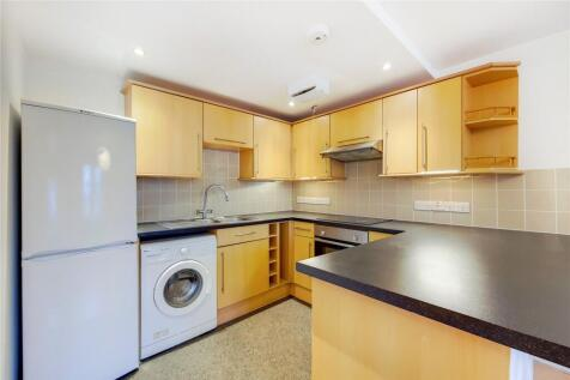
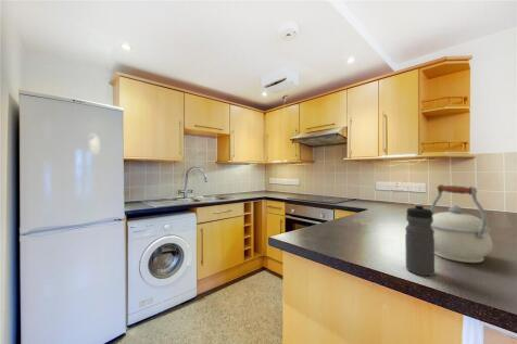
+ kettle [430,183,494,264]
+ water bottle [404,203,436,277]
